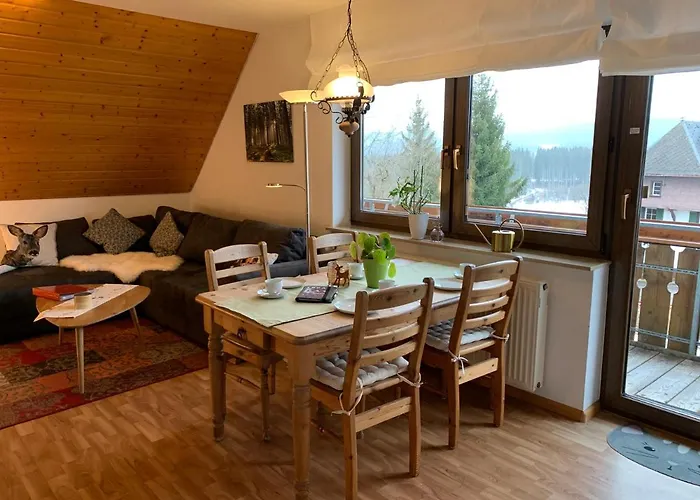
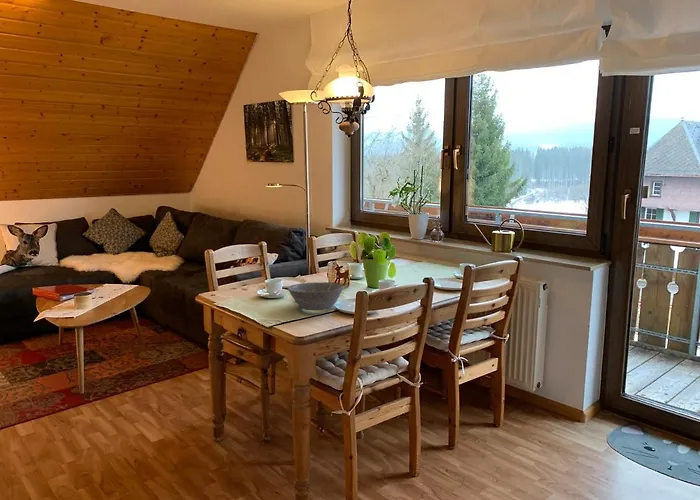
+ bowl [287,281,345,312]
